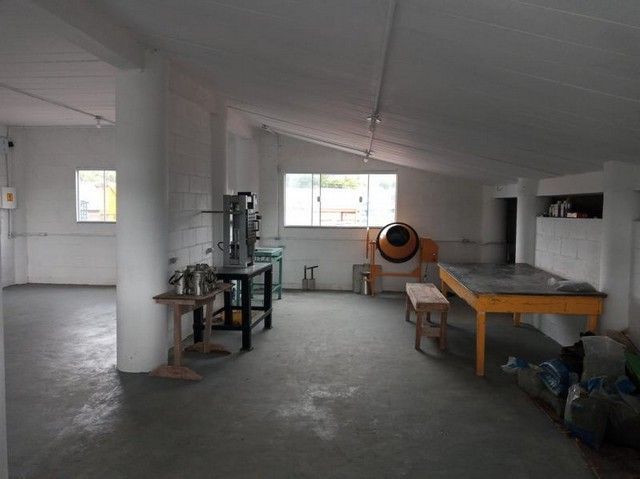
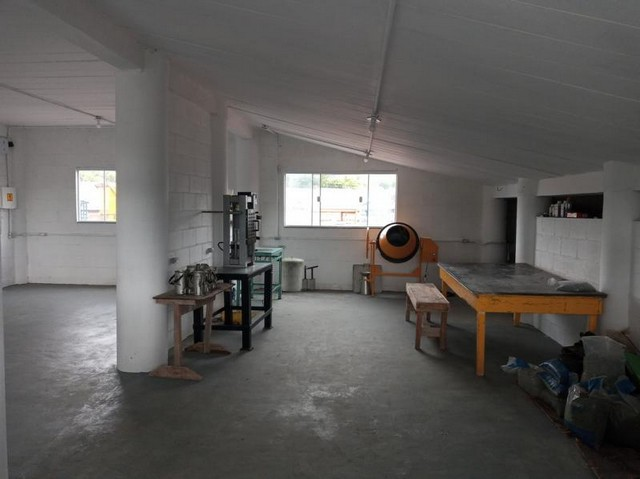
+ trash can [281,255,305,292]
